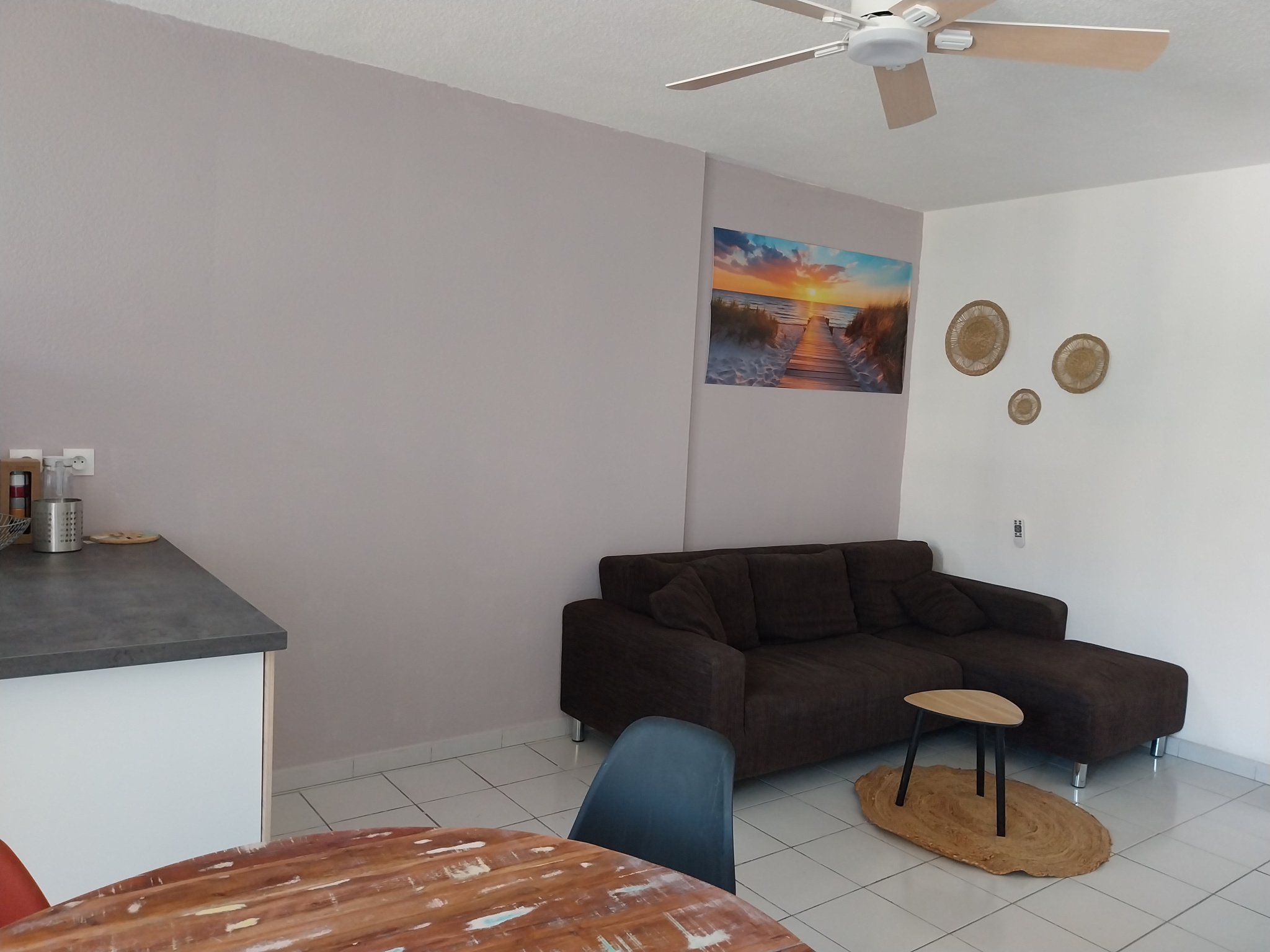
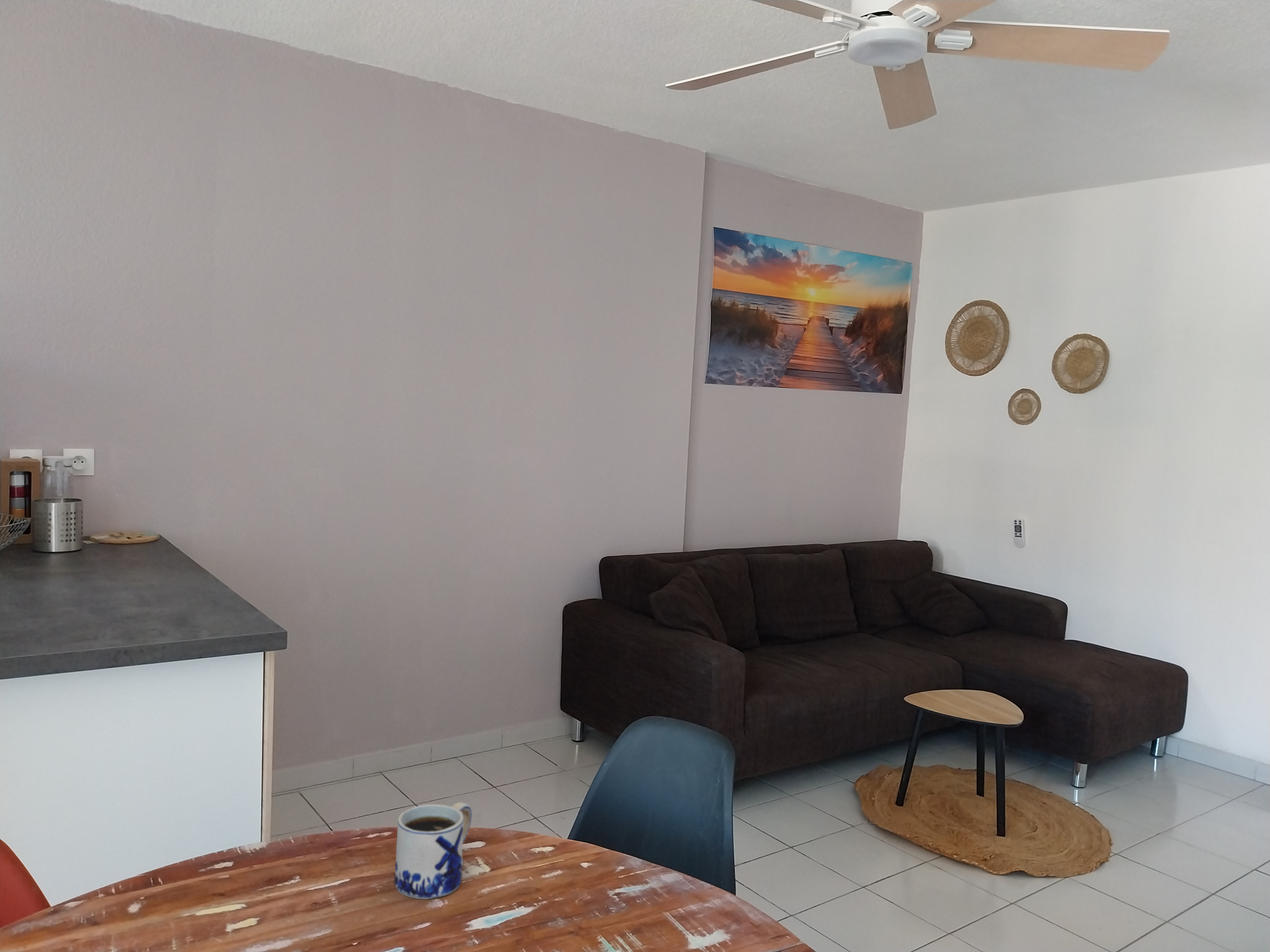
+ mug [394,801,473,900]
